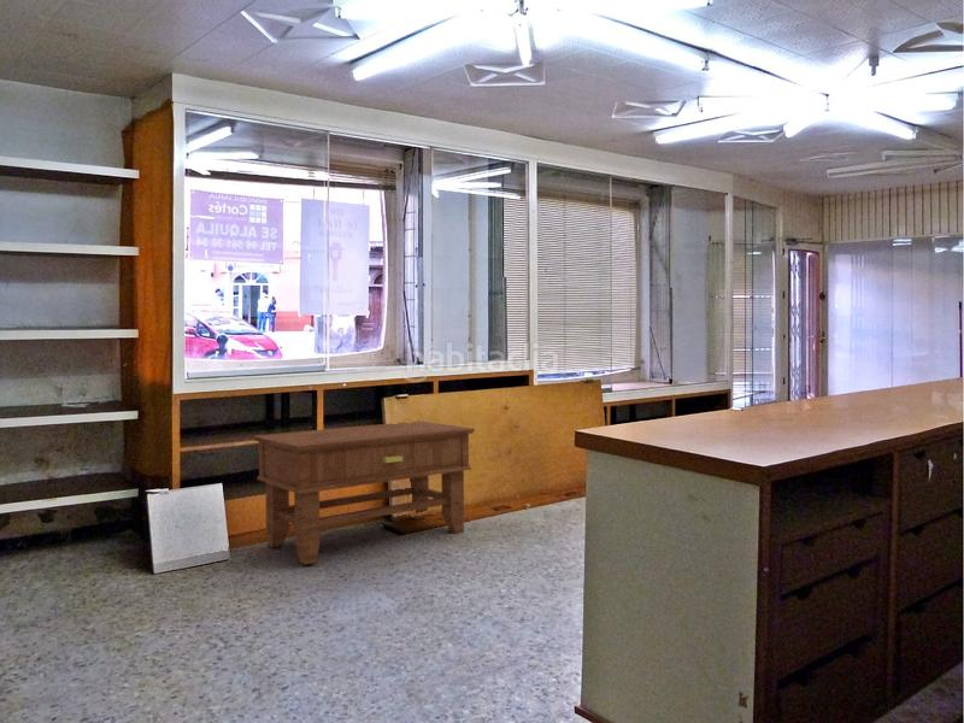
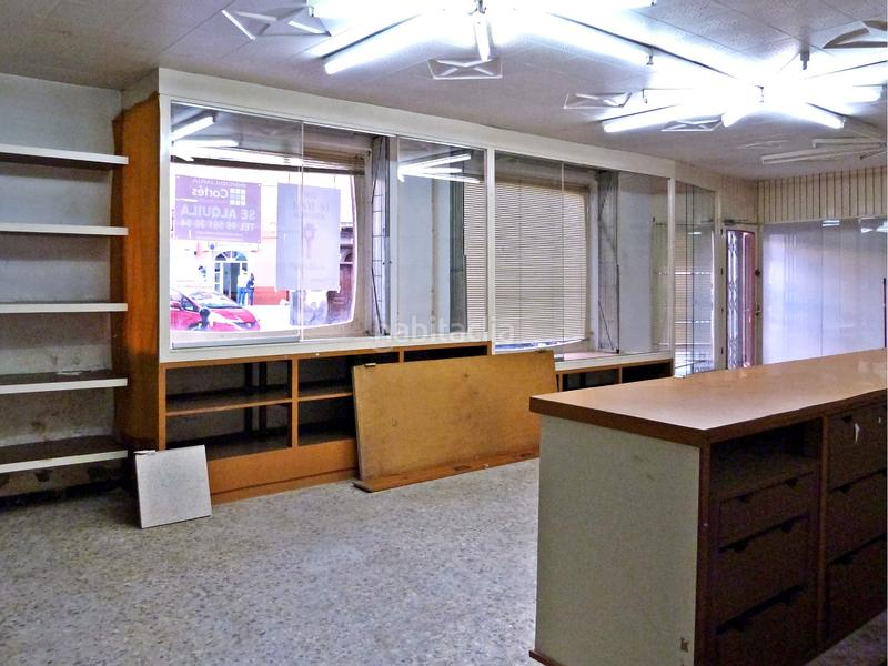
- side table [252,421,476,565]
